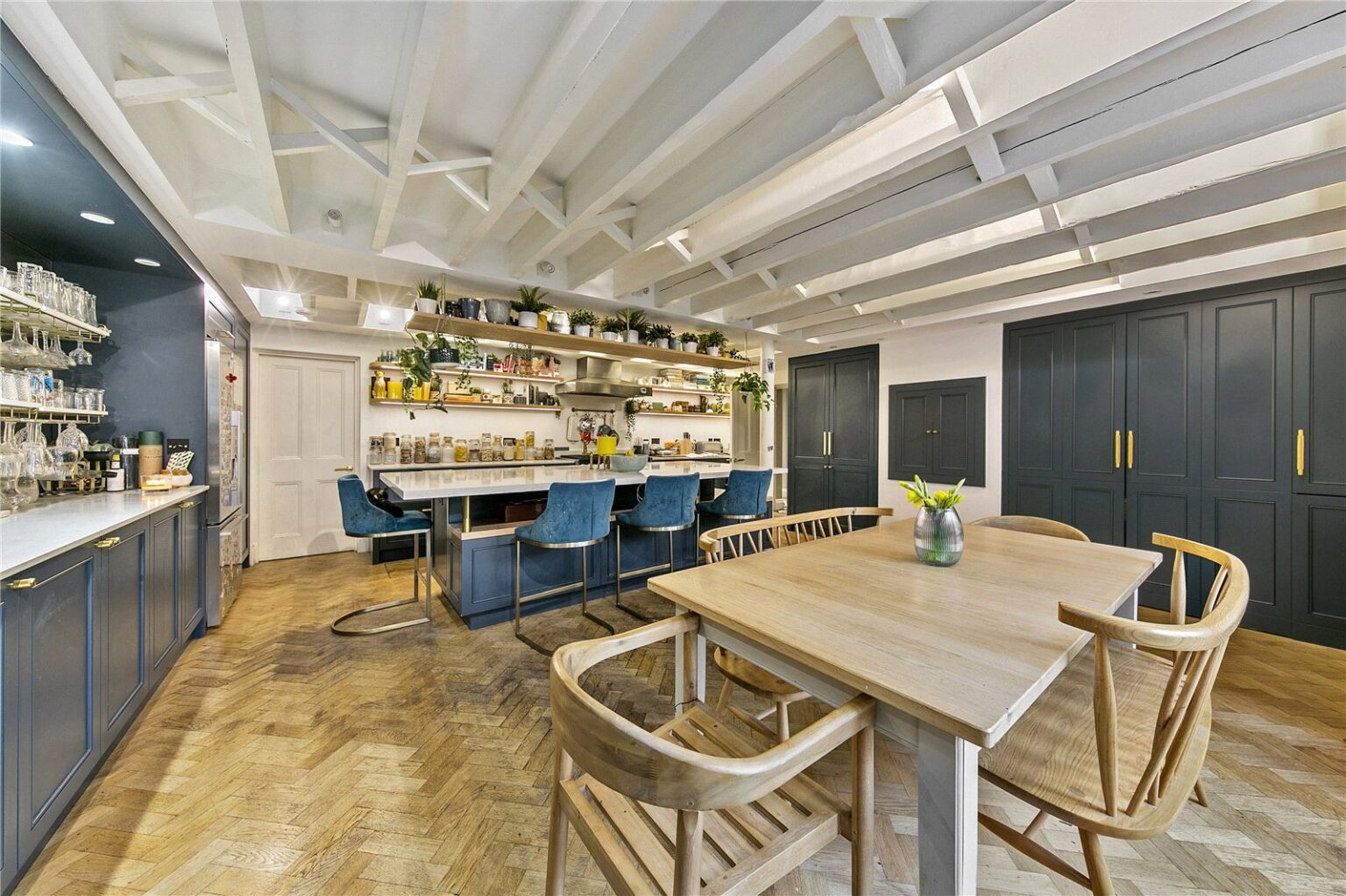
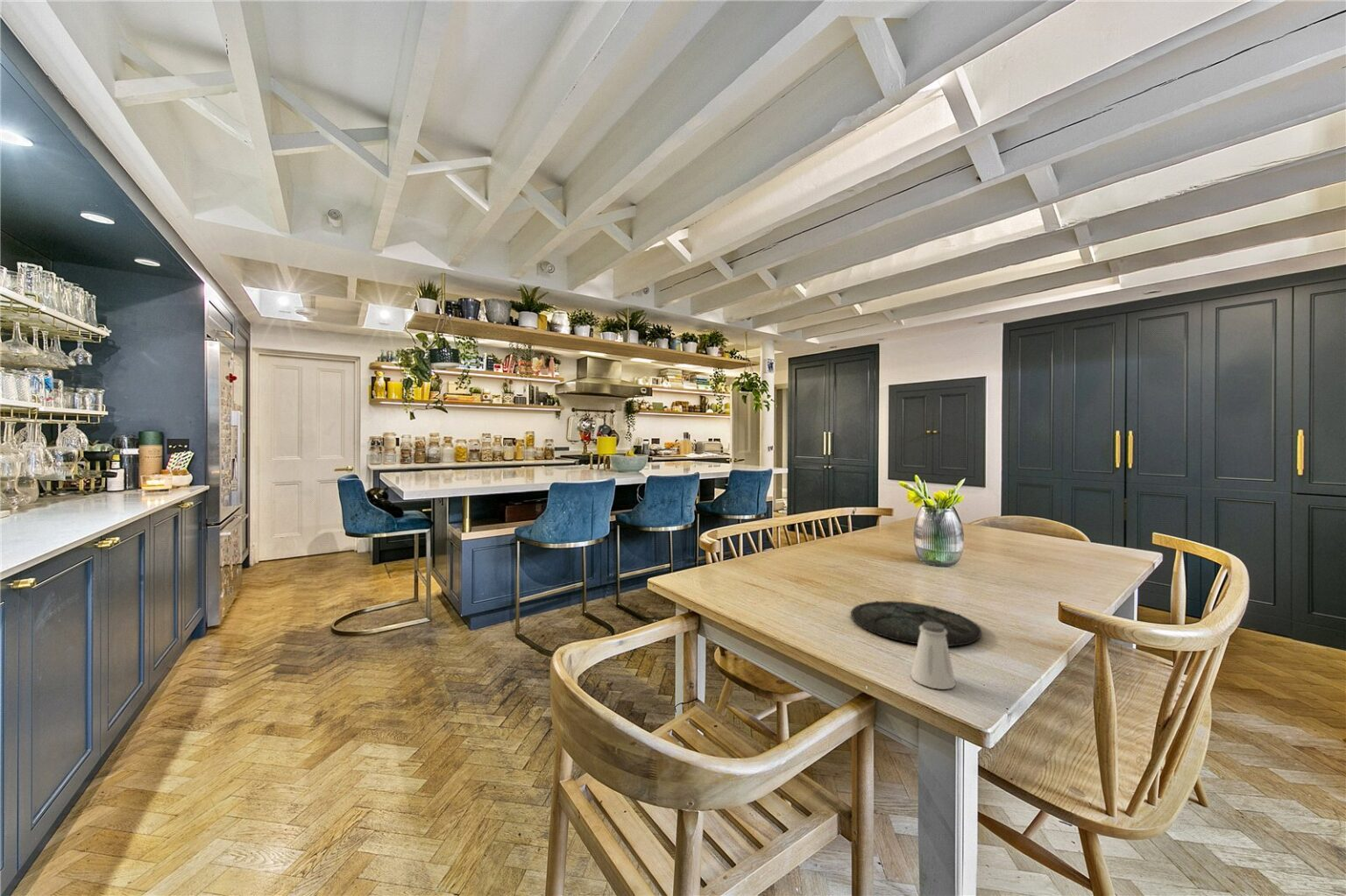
+ saltshaker [910,622,957,690]
+ plate [850,600,982,647]
